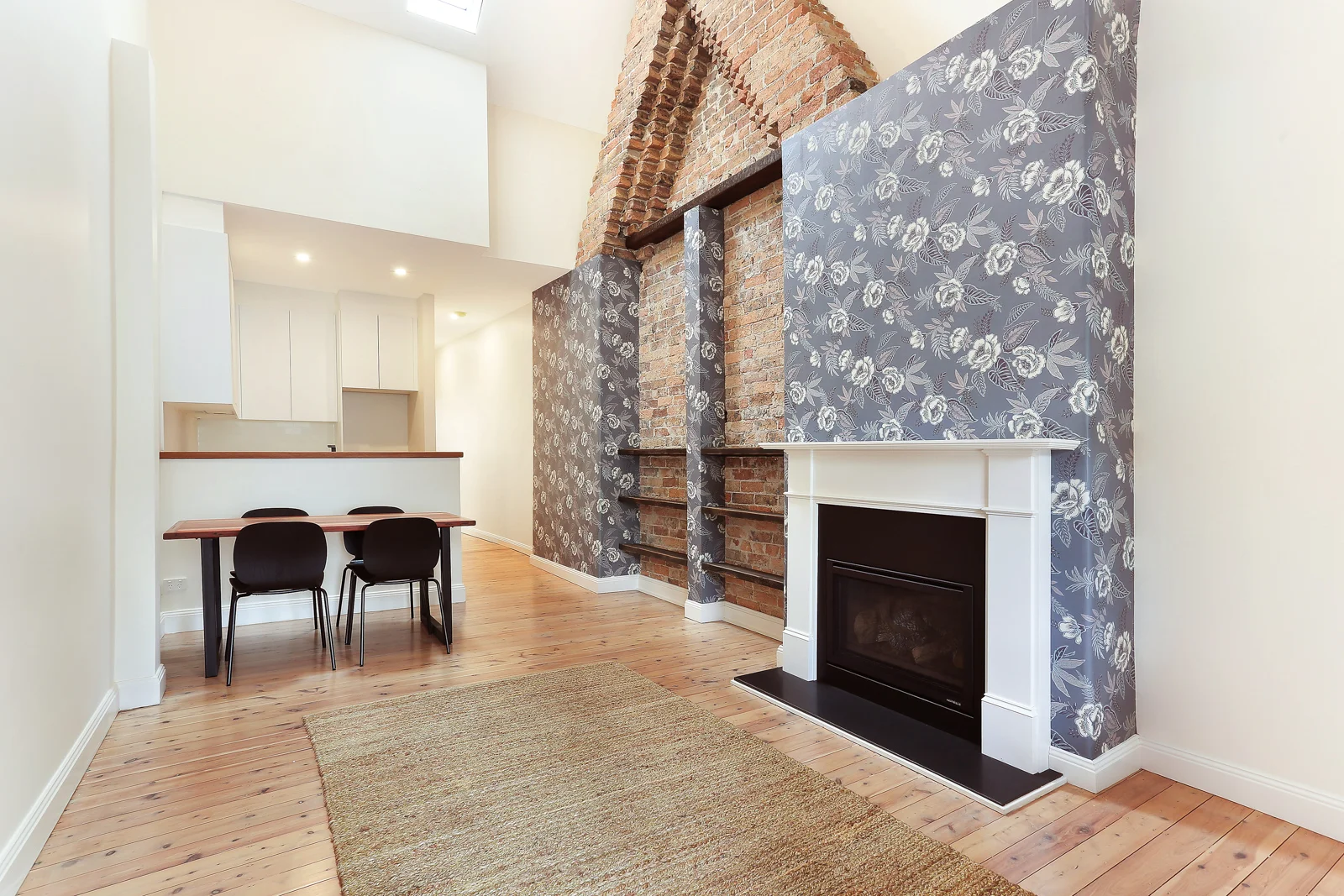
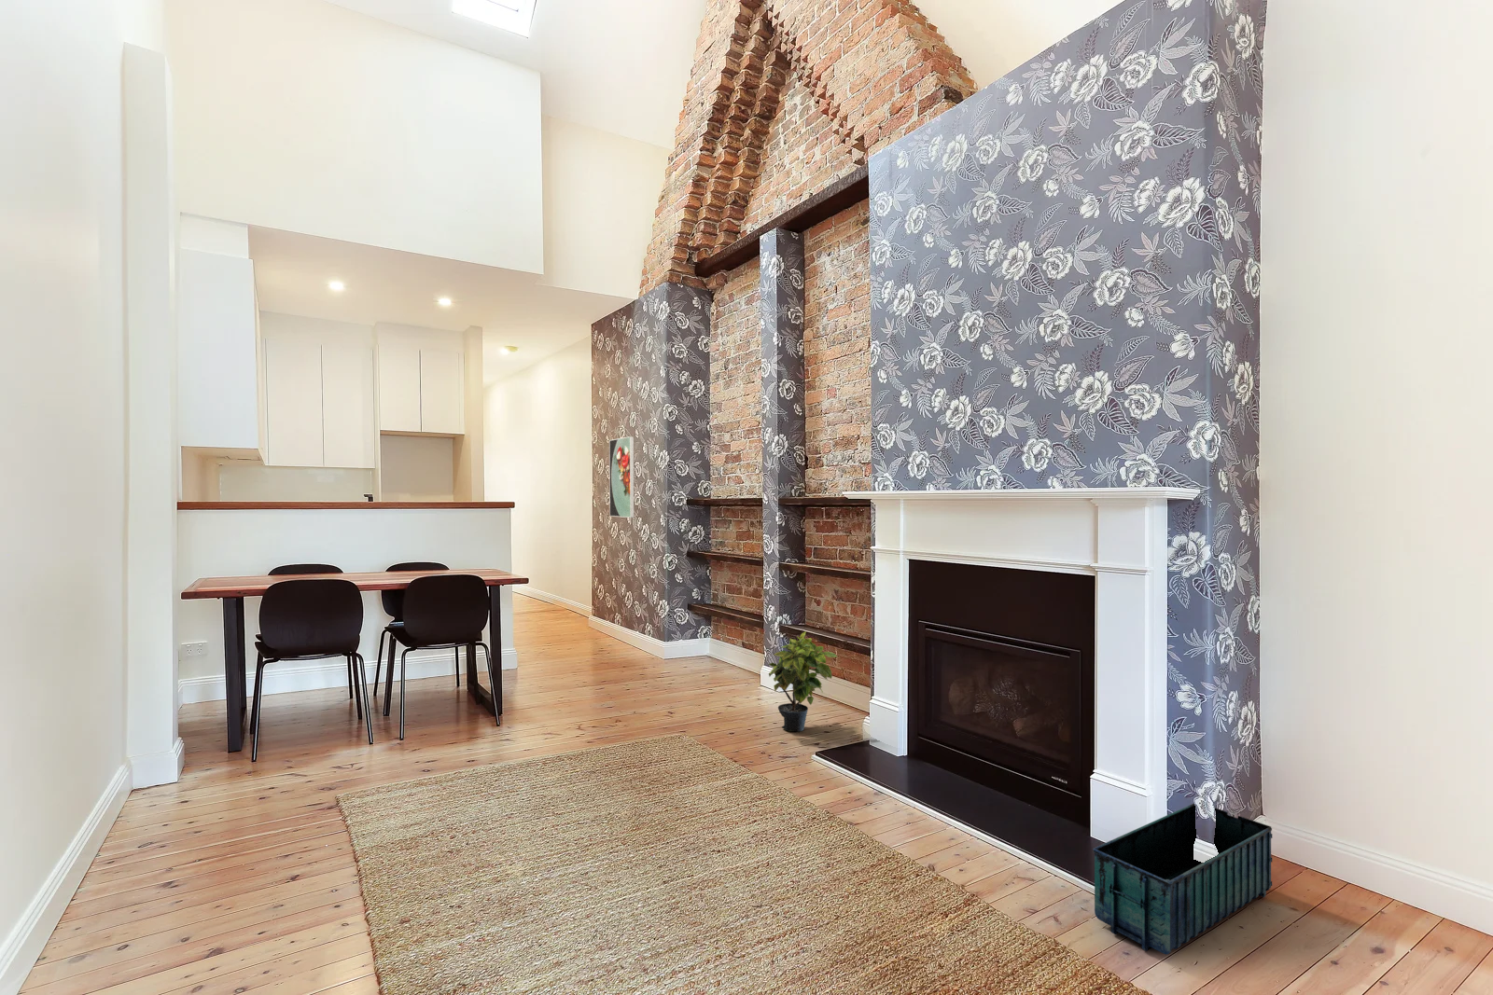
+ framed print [609,435,634,519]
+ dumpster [1092,803,1273,955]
+ potted plant [766,631,839,732]
